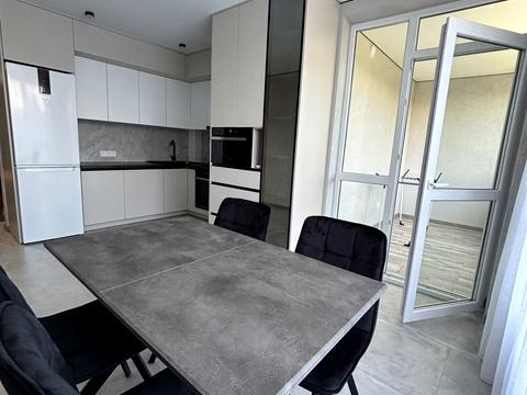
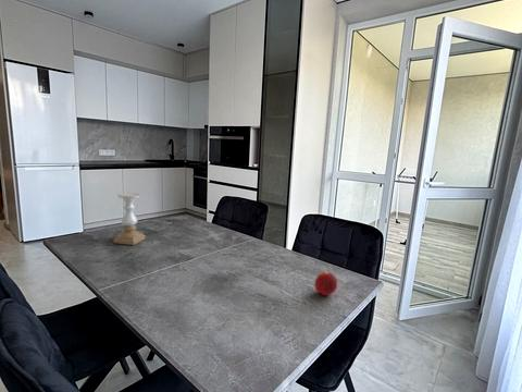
+ candle holder [113,192,146,246]
+ peach [313,271,338,296]
